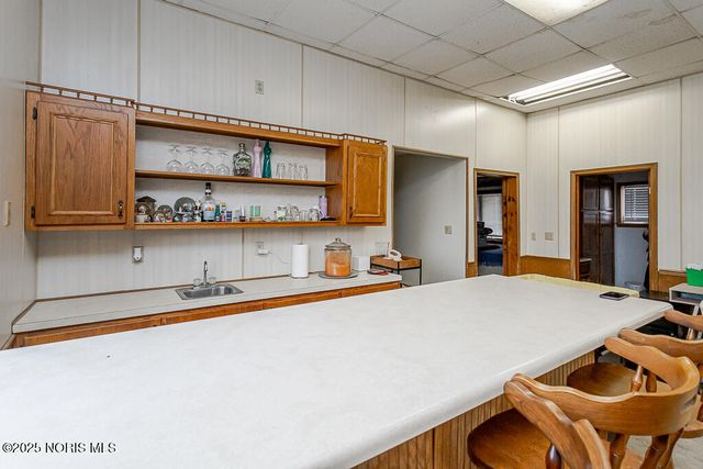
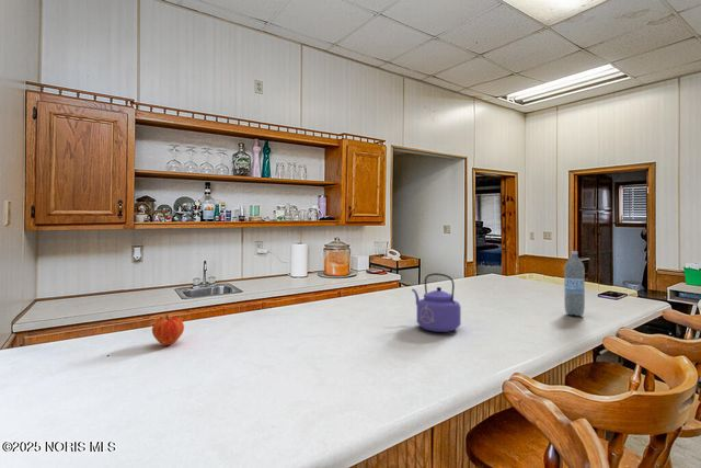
+ kettle [411,272,462,333]
+ fruit [151,313,185,347]
+ water bottle [563,250,586,317]
